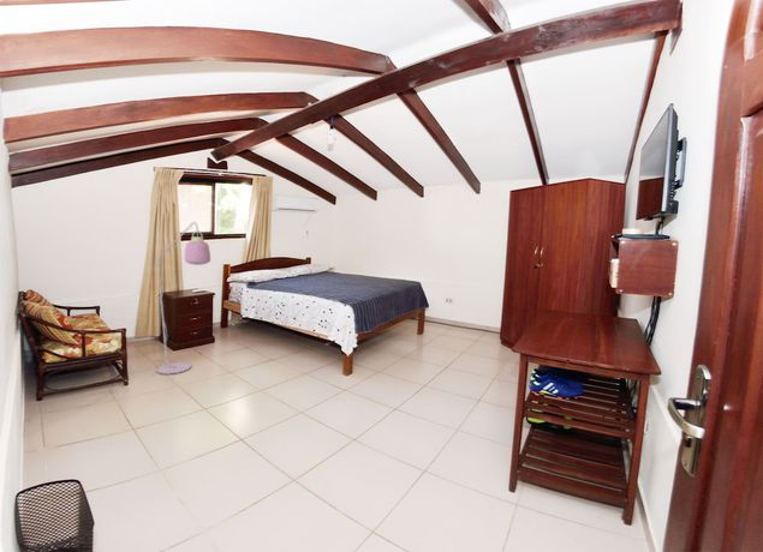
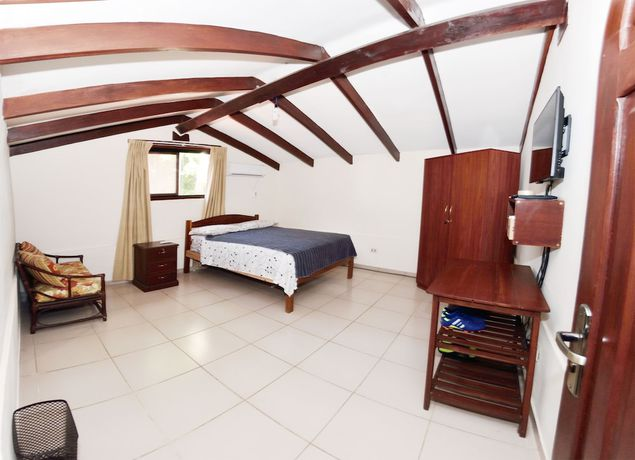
- floor lamp [147,220,211,376]
